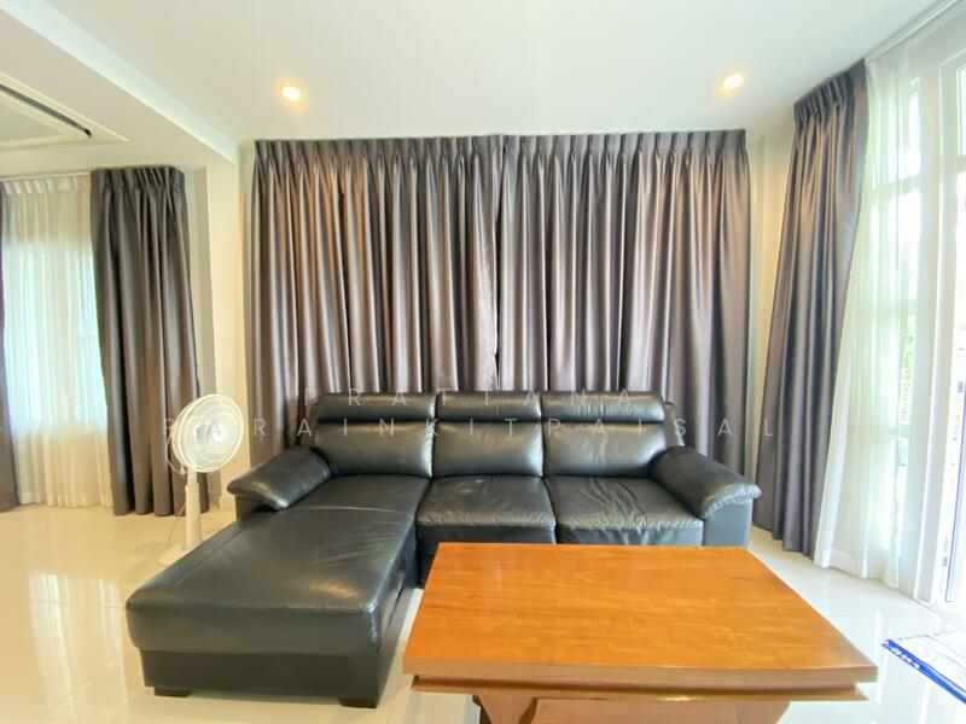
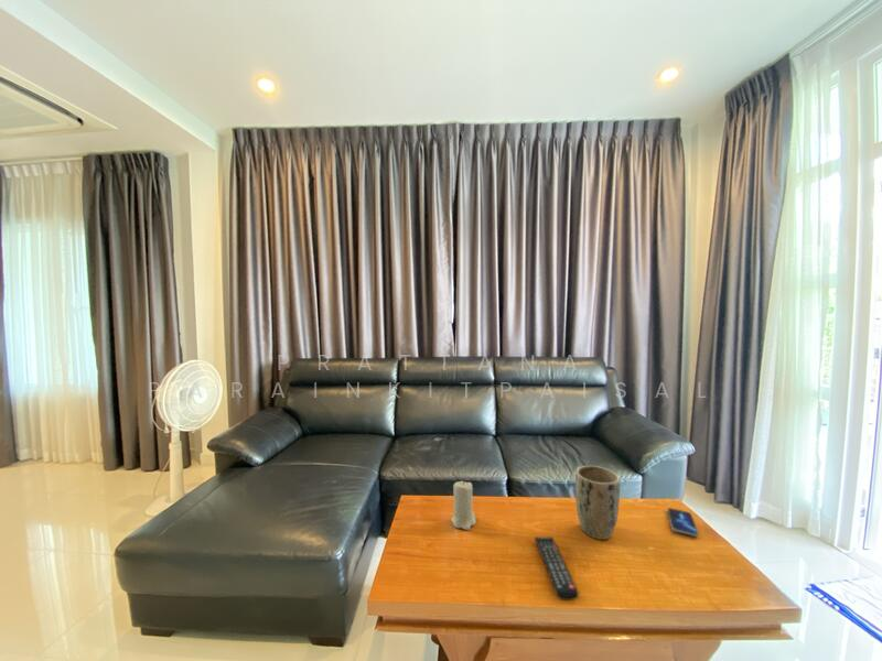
+ smartphone [667,507,699,538]
+ plant pot [574,465,621,541]
+ remote control [534,535,580,602]
+ candle [450,479,477,531]
